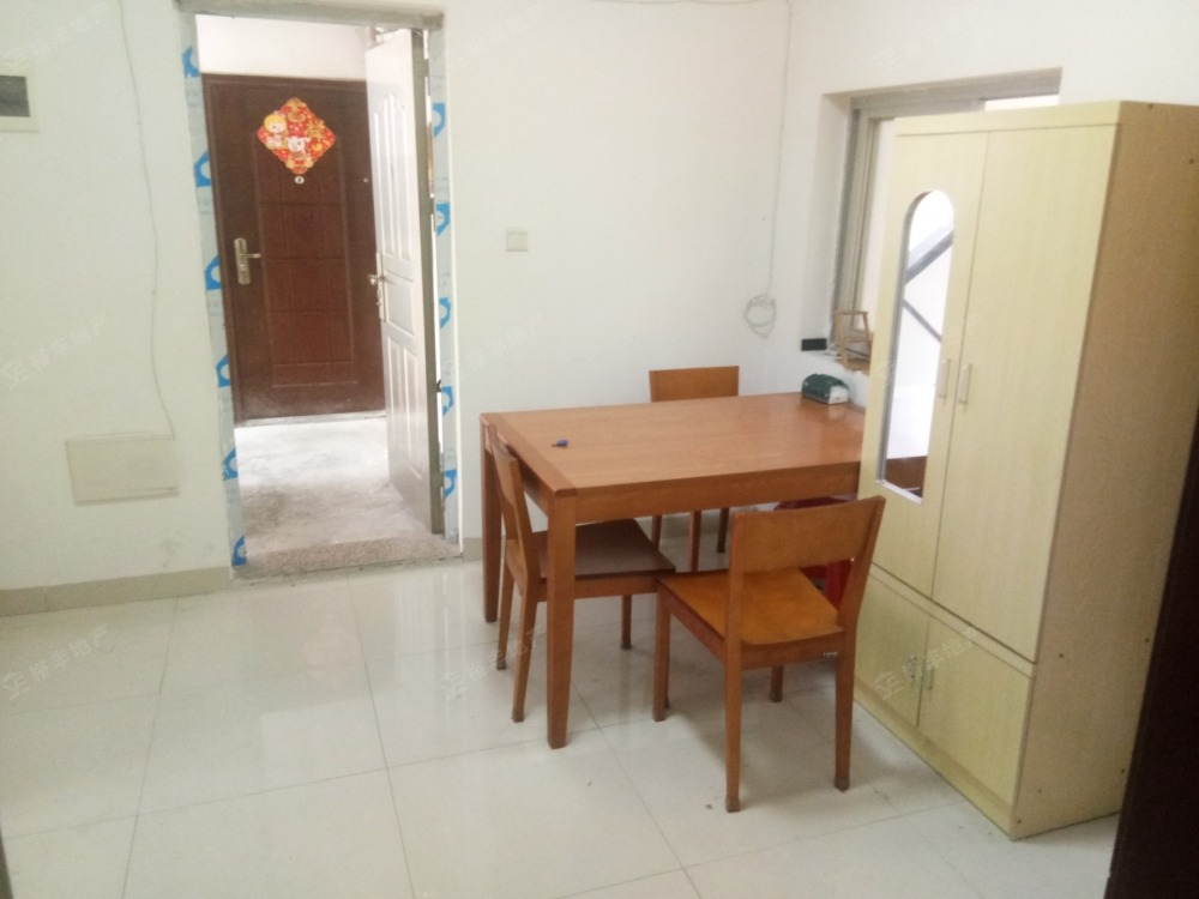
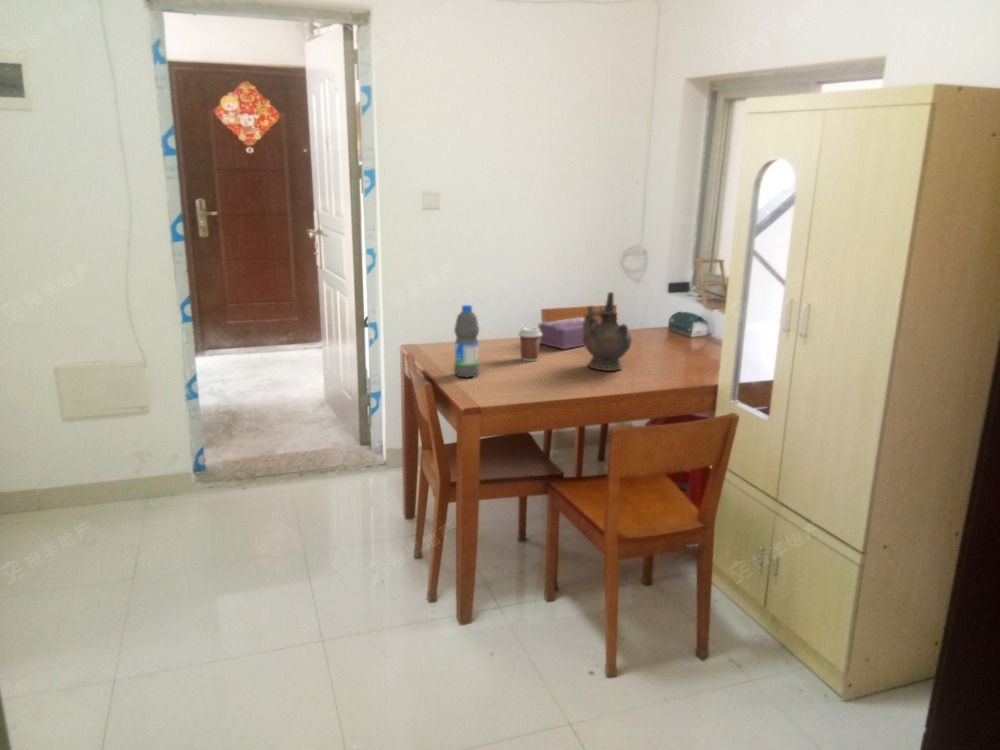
+ tissue box [537,316,601,350]
+ water bottle [453,304,480,379]
+ coffee cup [517,326,542,362]
+ ceremonial vessel [583,291,633,372]
